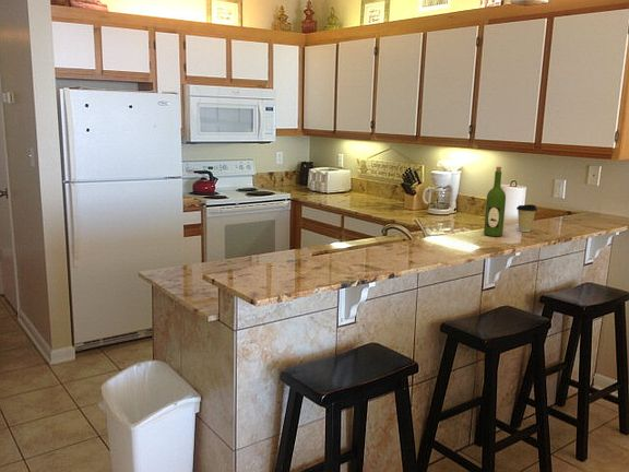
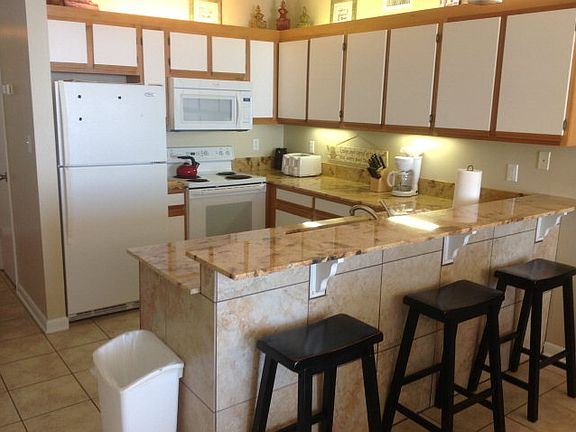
- wine bottle [483,166,507,237]
- coffee cup [515,203,538,233]
